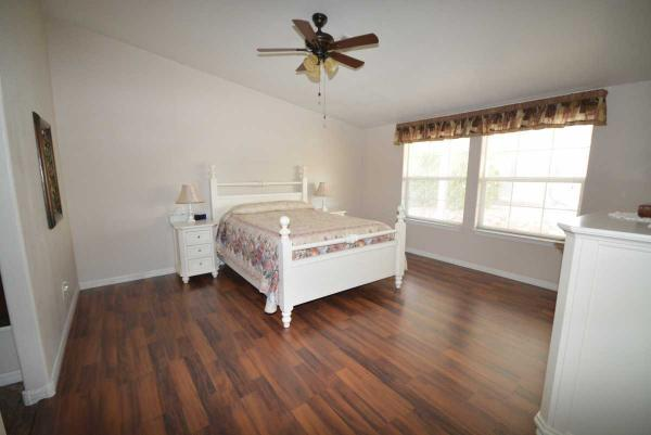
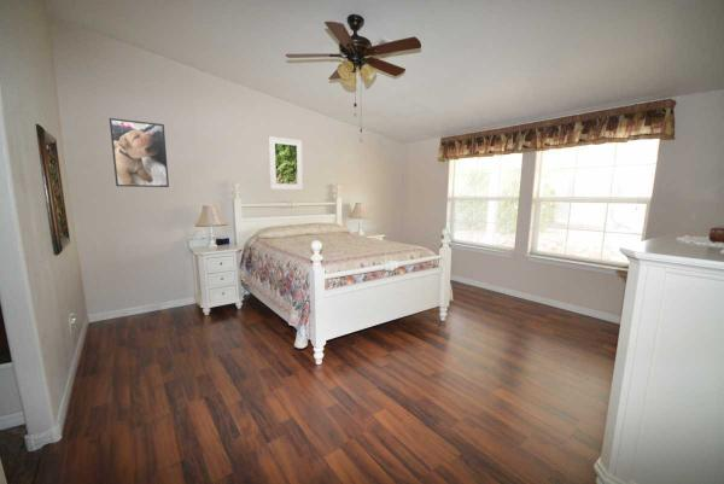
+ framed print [268,135,304,191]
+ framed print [109,117,170,188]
